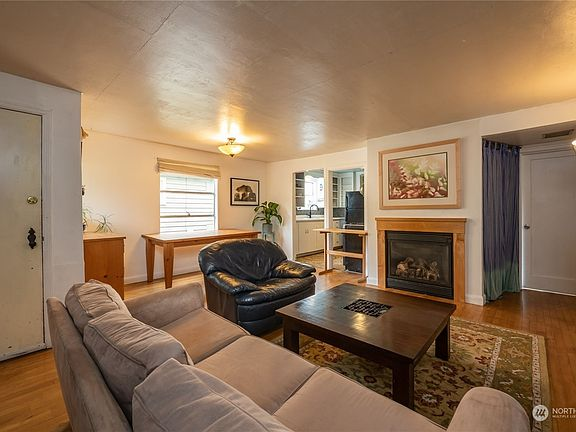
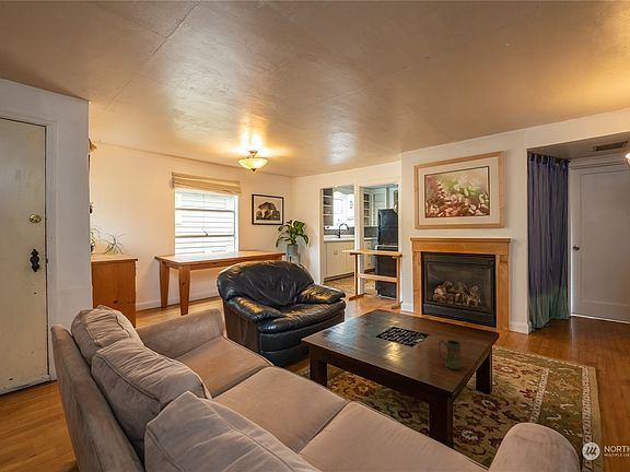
+ mug [438,339,463,370]
